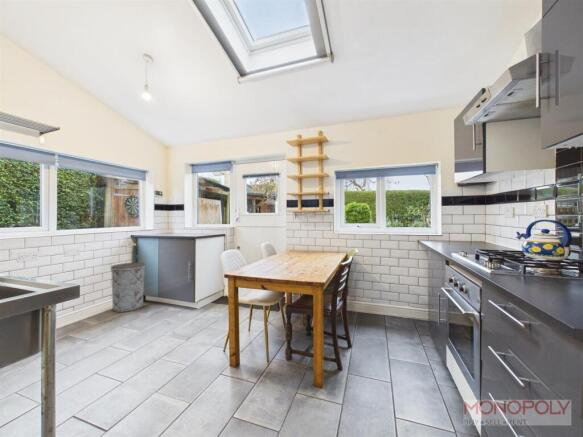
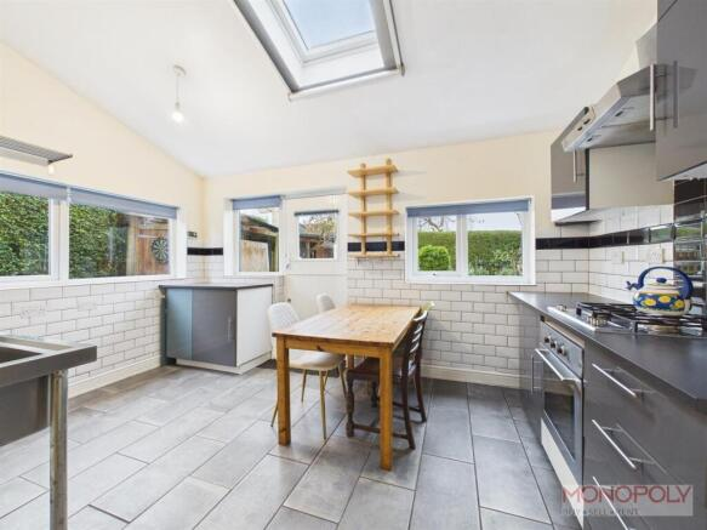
- trash can [110,261,146,313]
